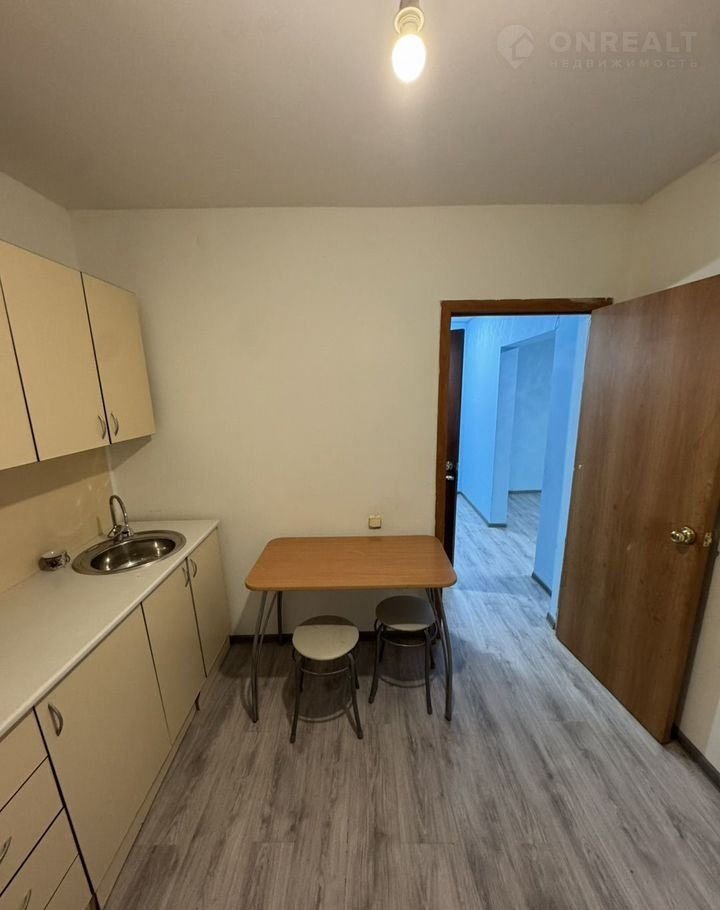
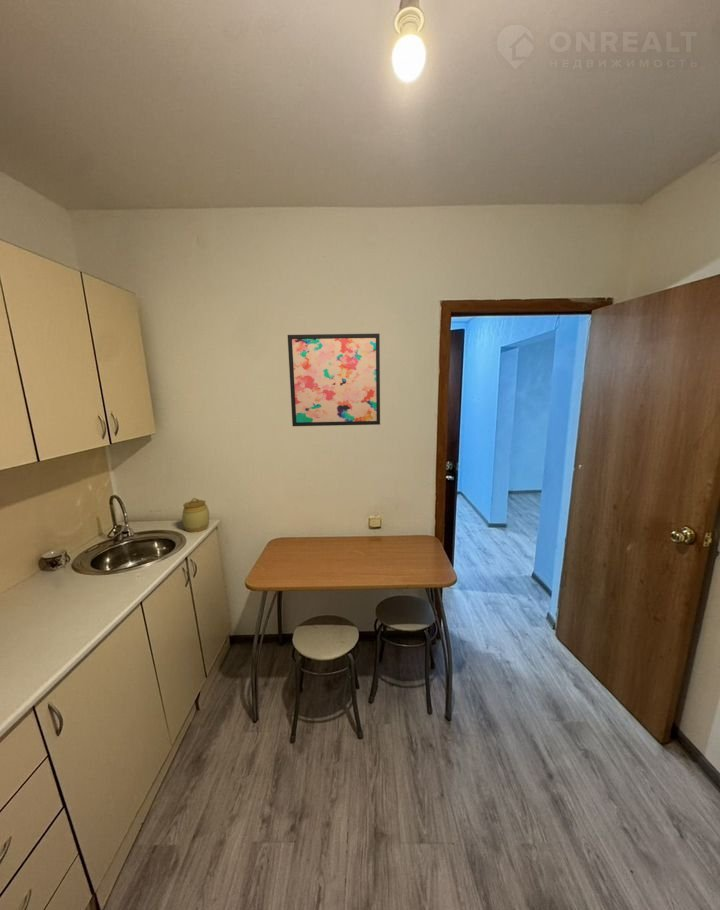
+ jar [181,497,210,533]
+ wall art [287,333,381,427]
